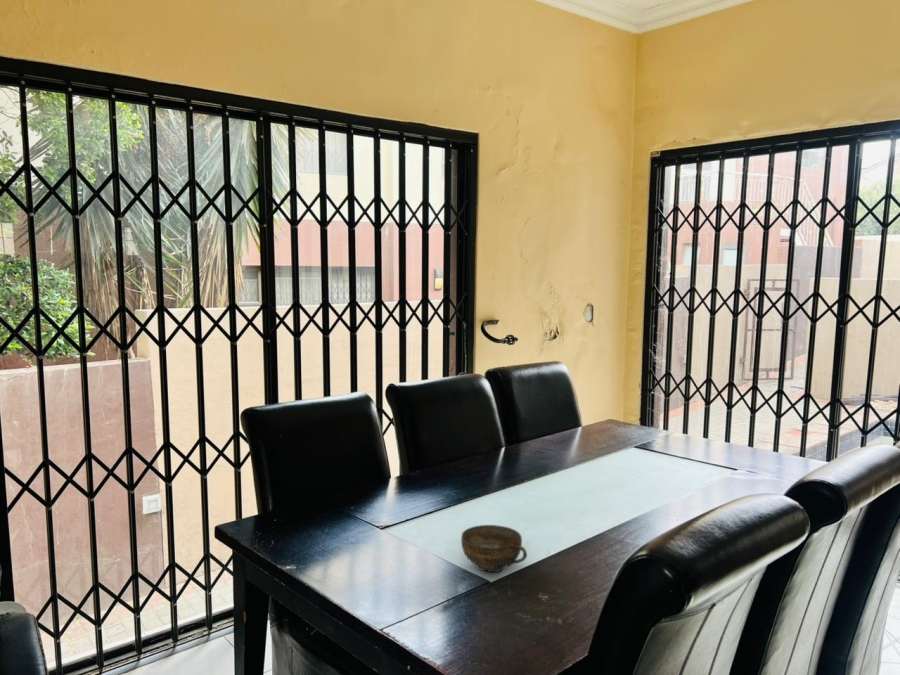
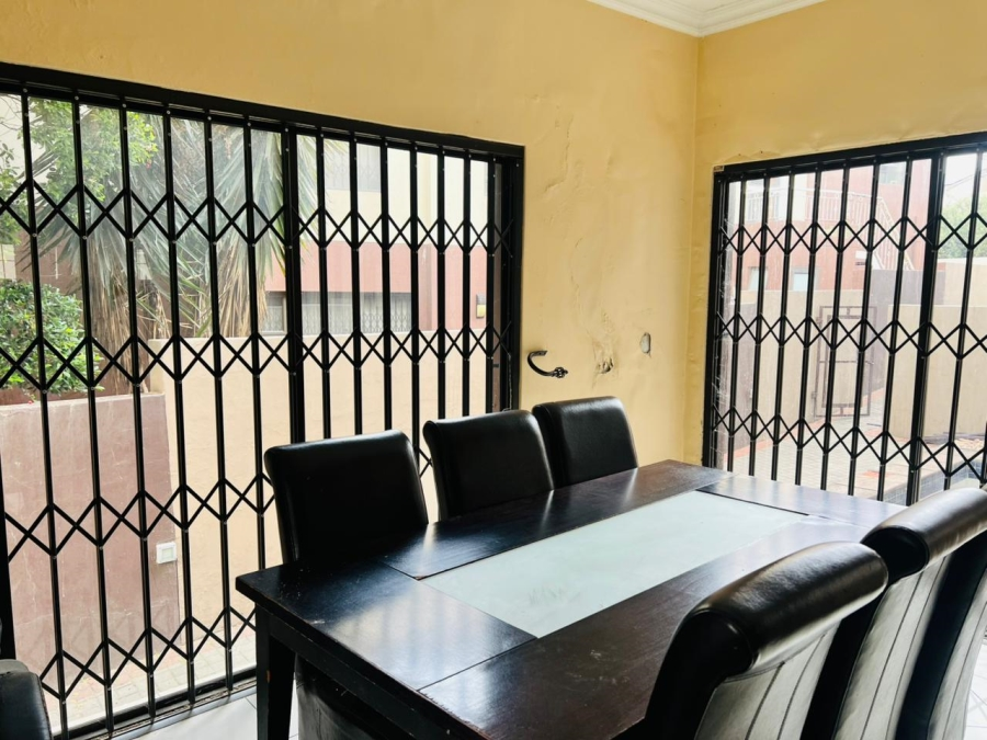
- cup [460,524,528,573]
